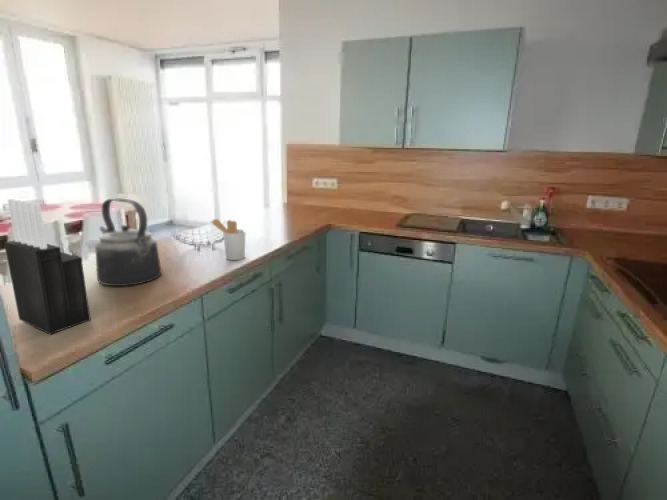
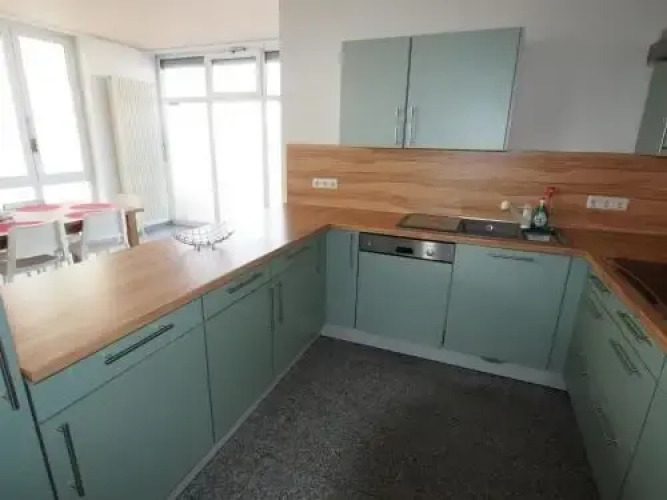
- utensil holder [209,218,247,261]
- kettle [94,197,163,287]
- knife block [3,198,92,336]
